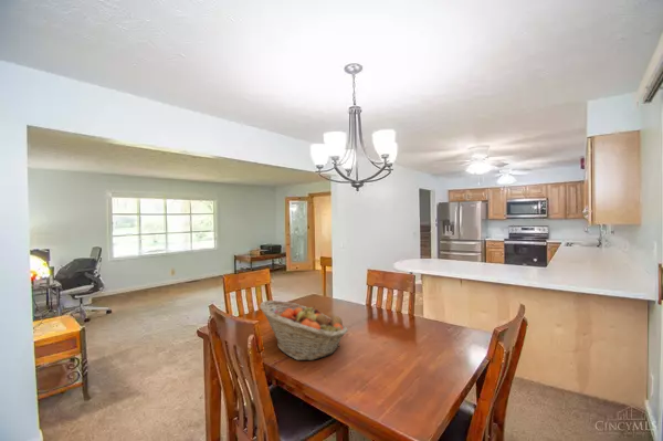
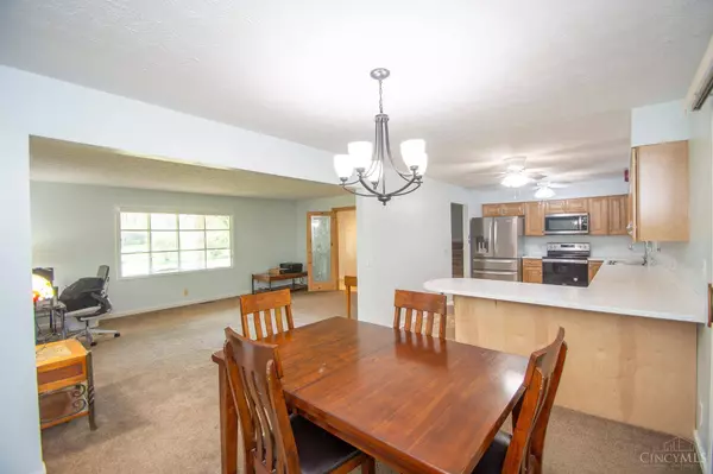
- fruit basket [259,300,349,361]
